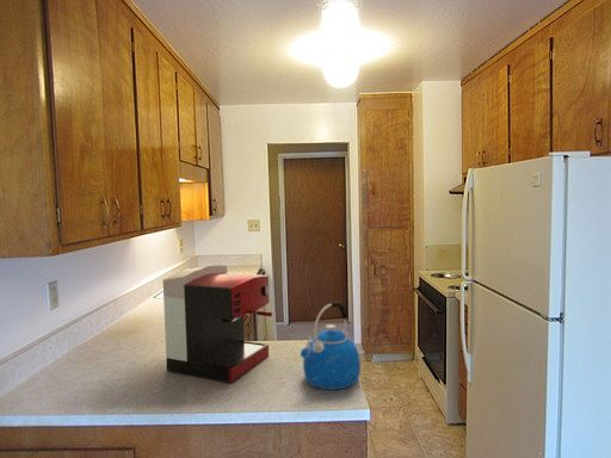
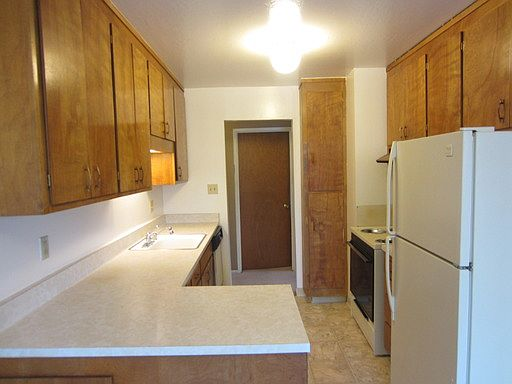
- coffee maker [162,265,273,384]
- kettle [300,301,362,391]
